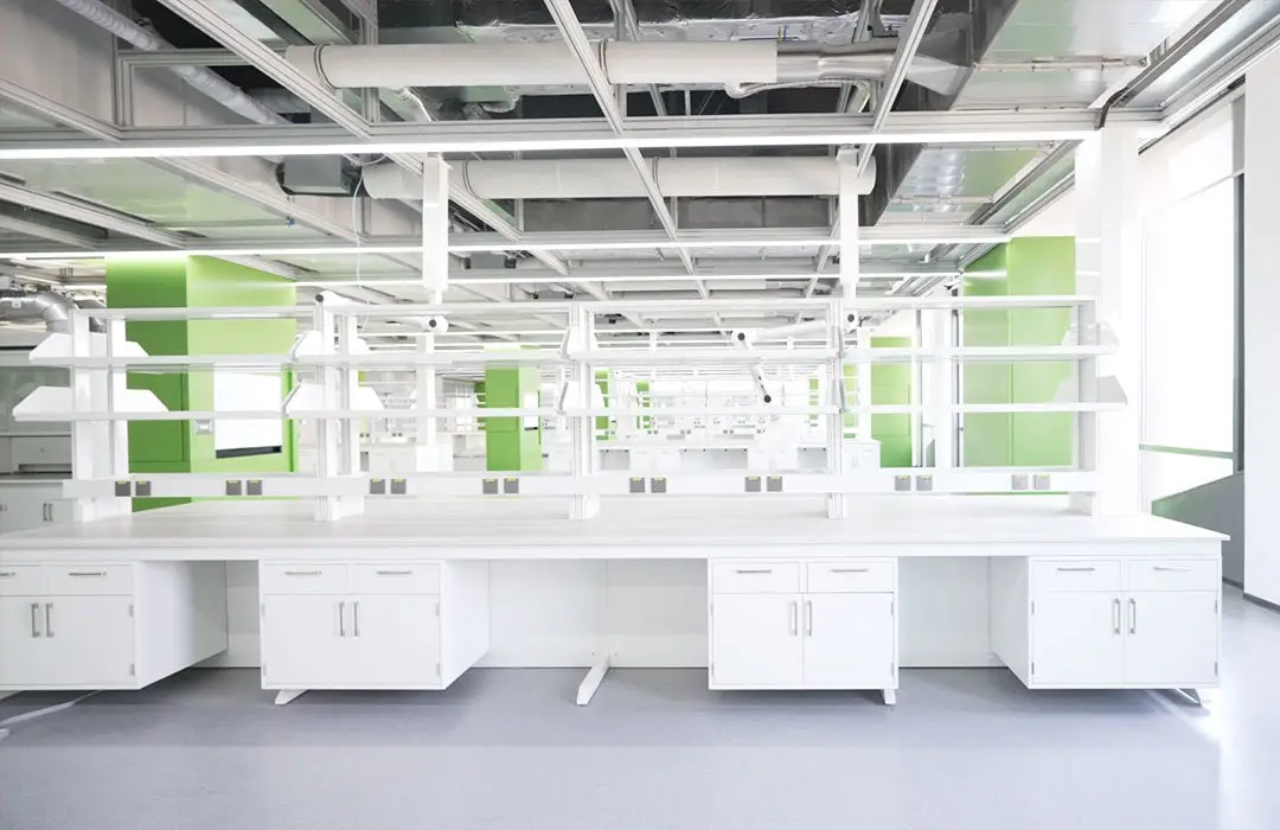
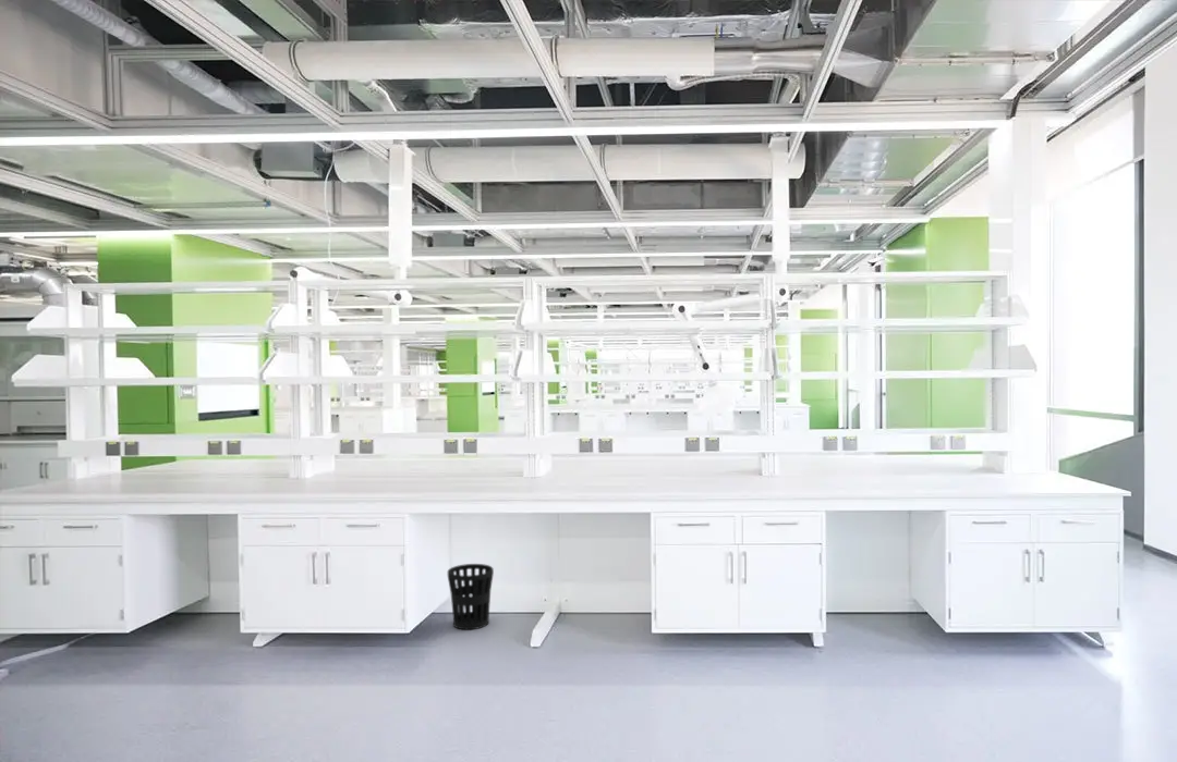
+ wastebasket [447,563,495,630]
